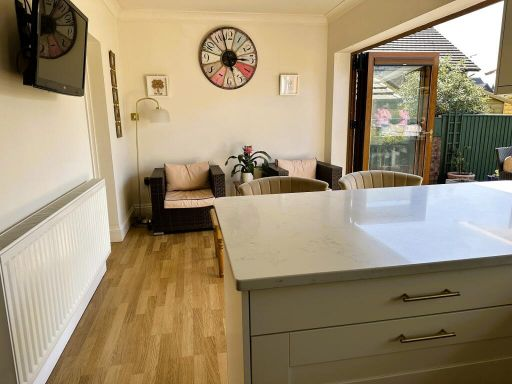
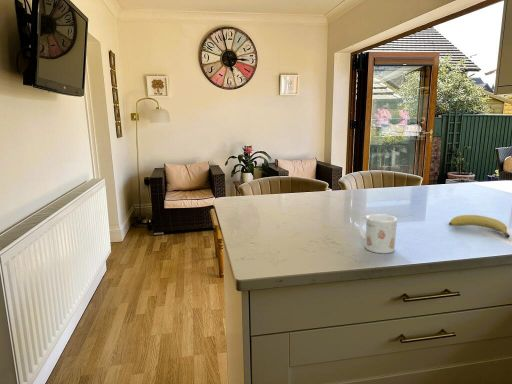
+ mug [358,213,398,254]
+ fruit [448,214,511,239]
